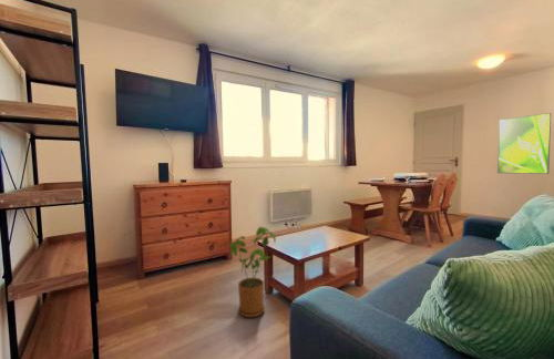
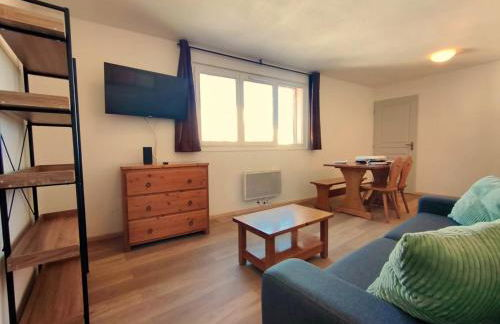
- house plant [229,226,278,318]
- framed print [496,112,552,175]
